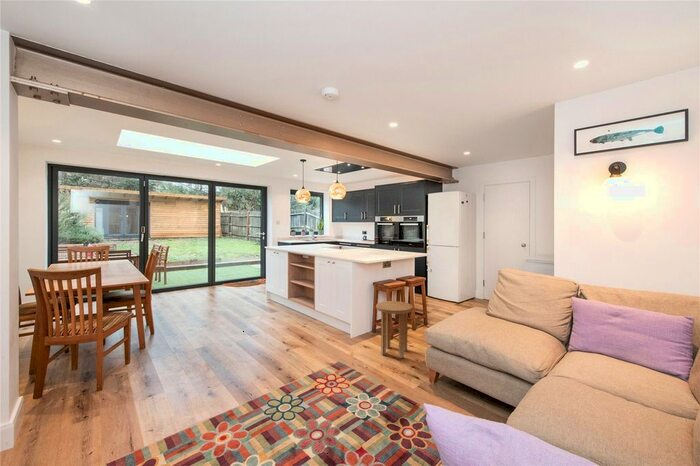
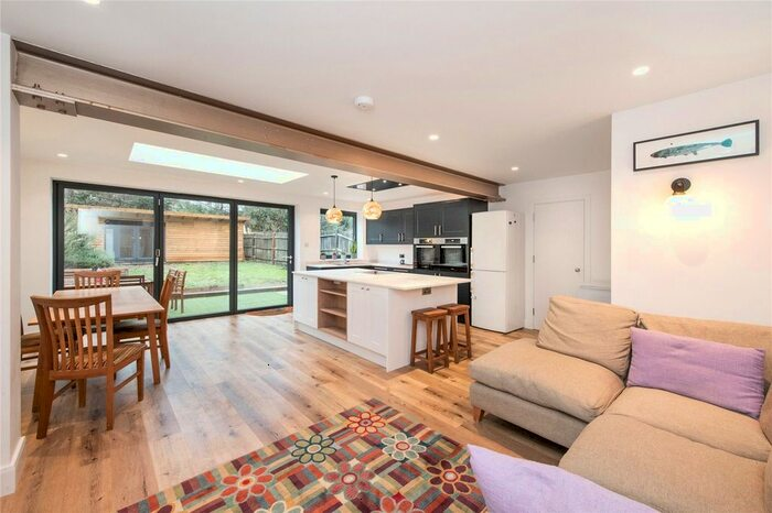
- side table [375,300,414,359]
